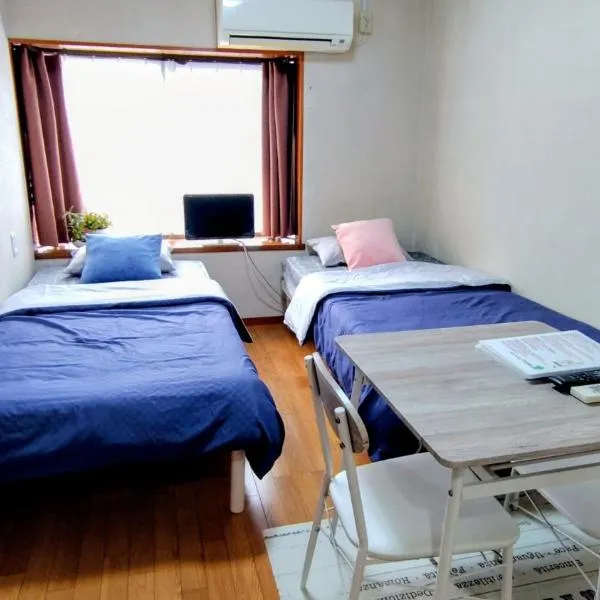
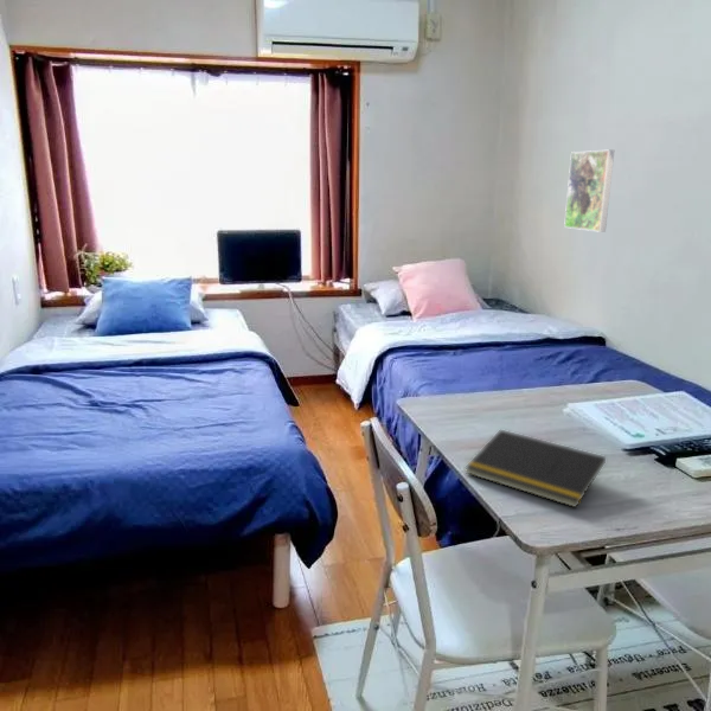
+ notepad [465,429,607,508]
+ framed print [563,149,615,233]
